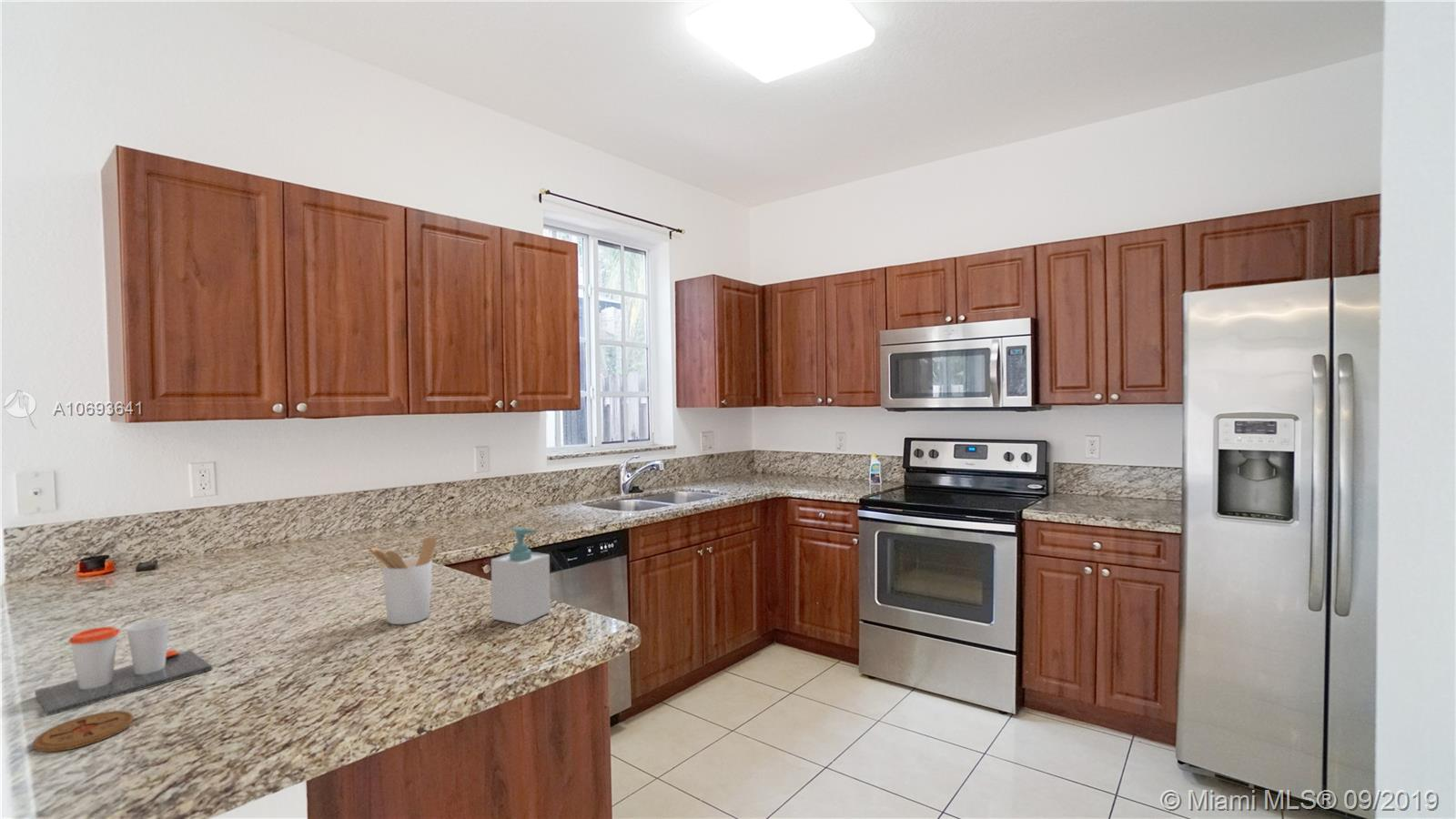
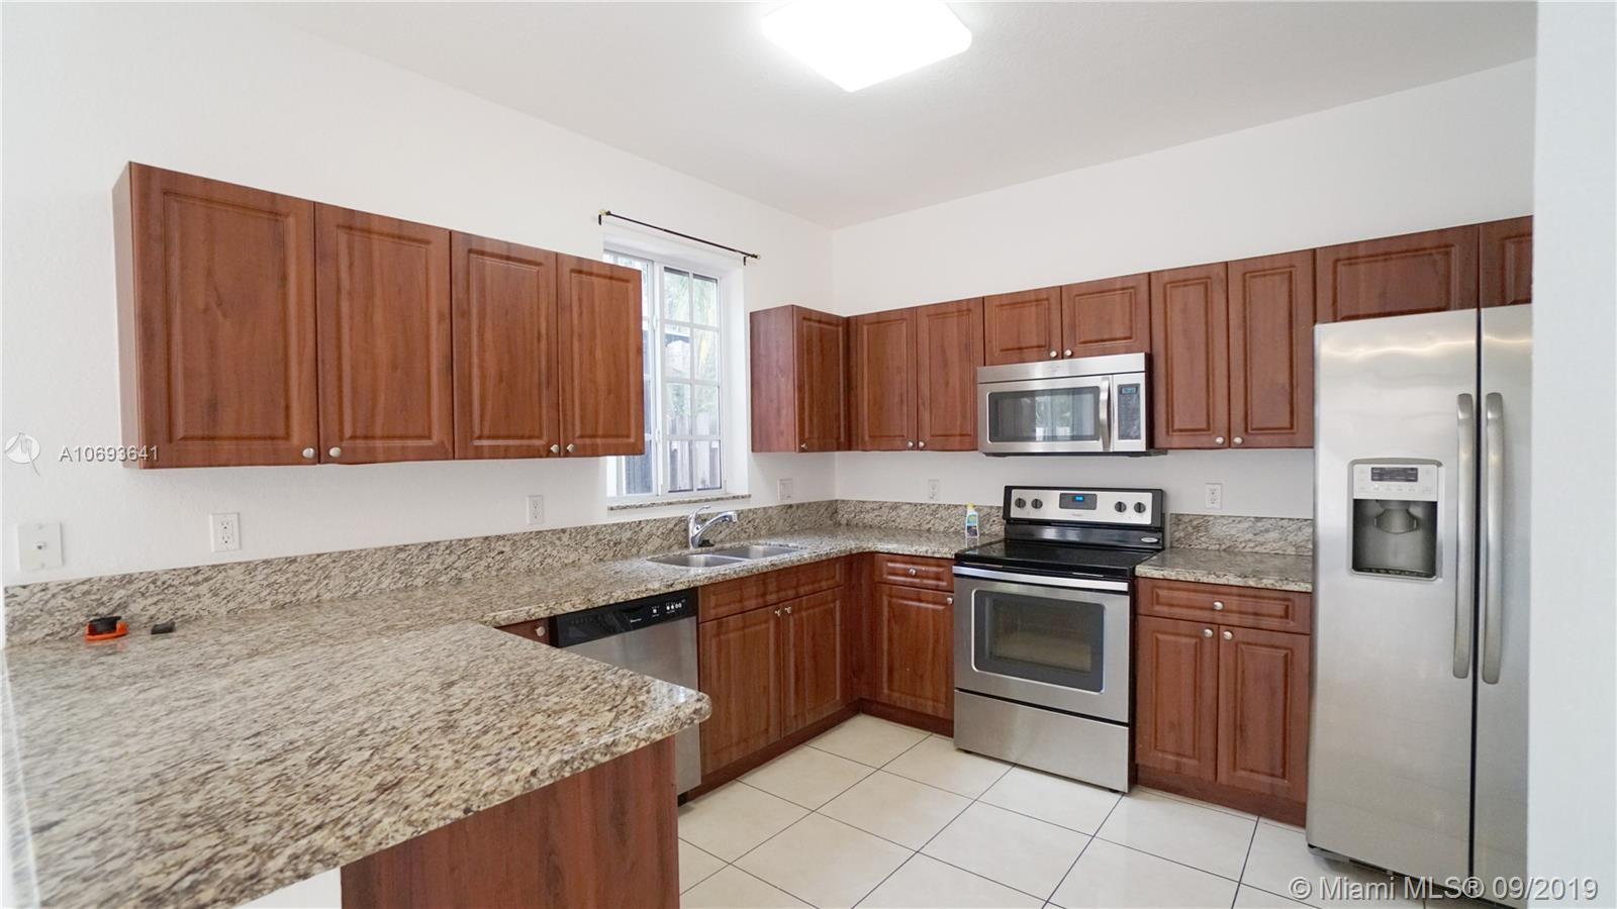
- coaster [32,710,134,753]
- soap bottle [490,526,551,626]
- utensil holder [368,536,438,625]
- cup [34,618,213,717]
